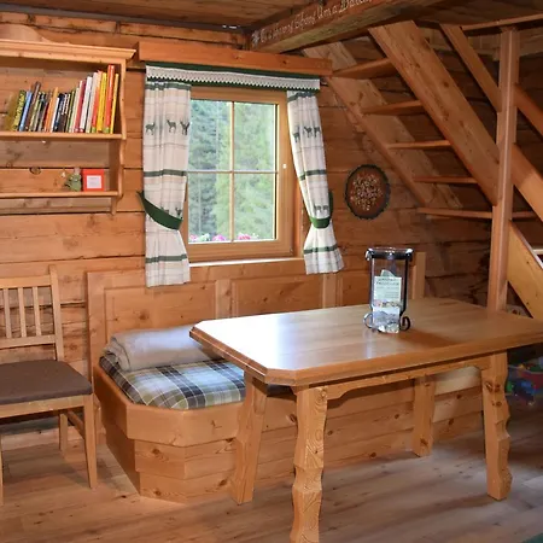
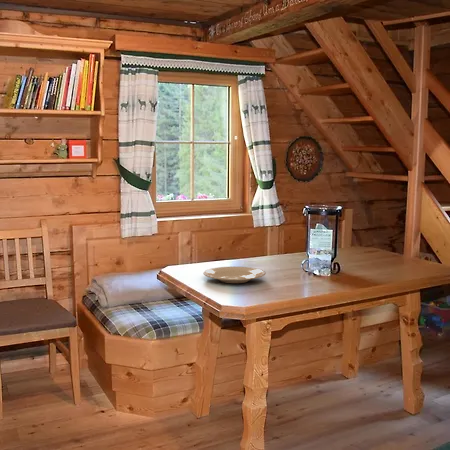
+ plate [202,265,267,284]
